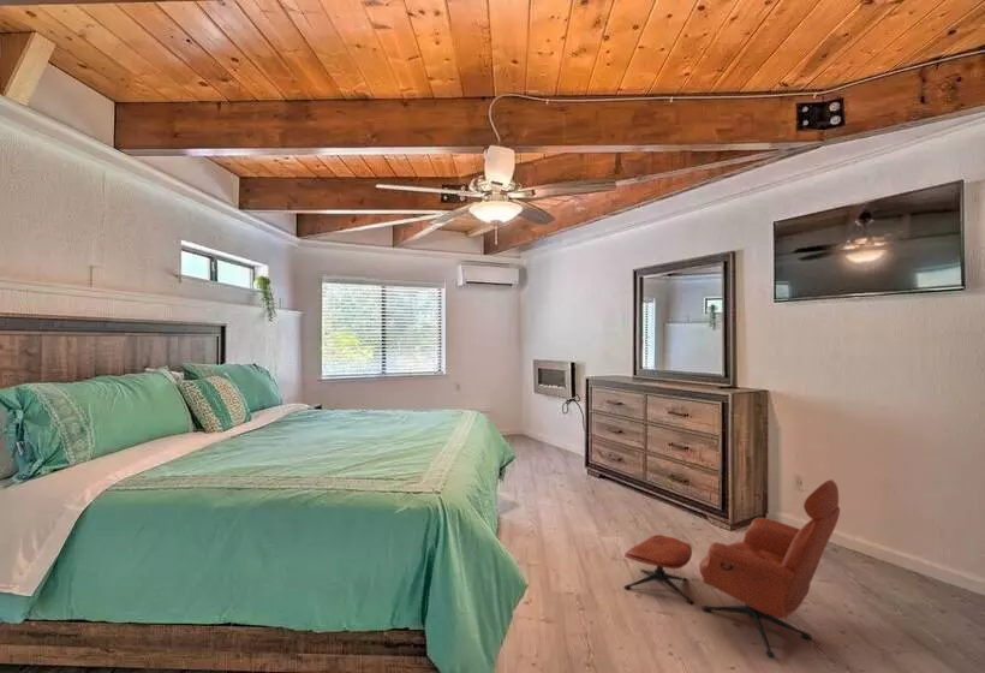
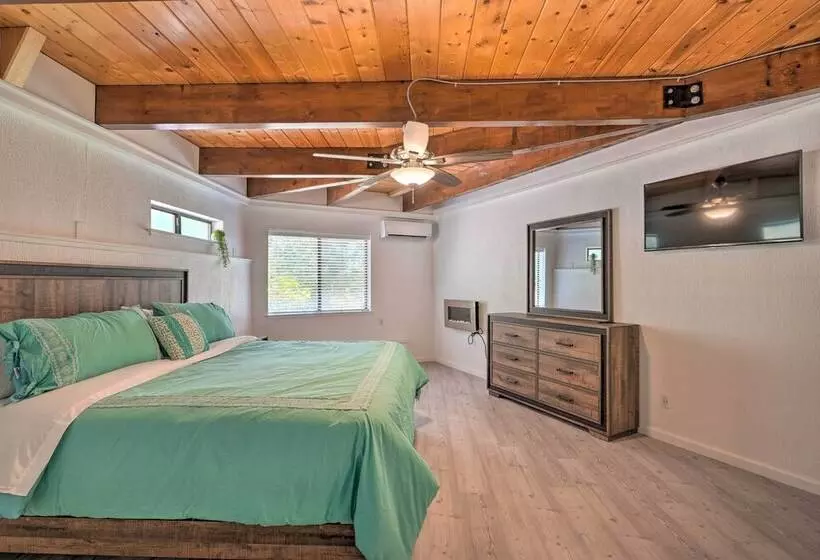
- armchair [622,478,841,659]
